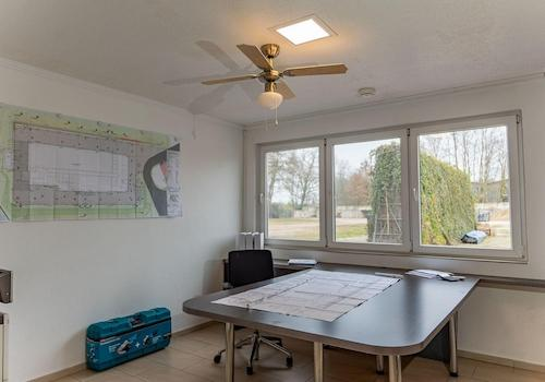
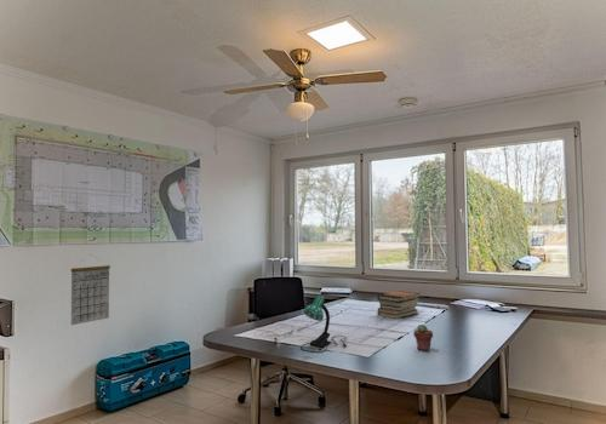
+ calendar [70,253,112,326]
+ desk lamp [299,294,348,354]
+ book stack [376,290,422,320]
+ potted succulent [412,323,434,351]
